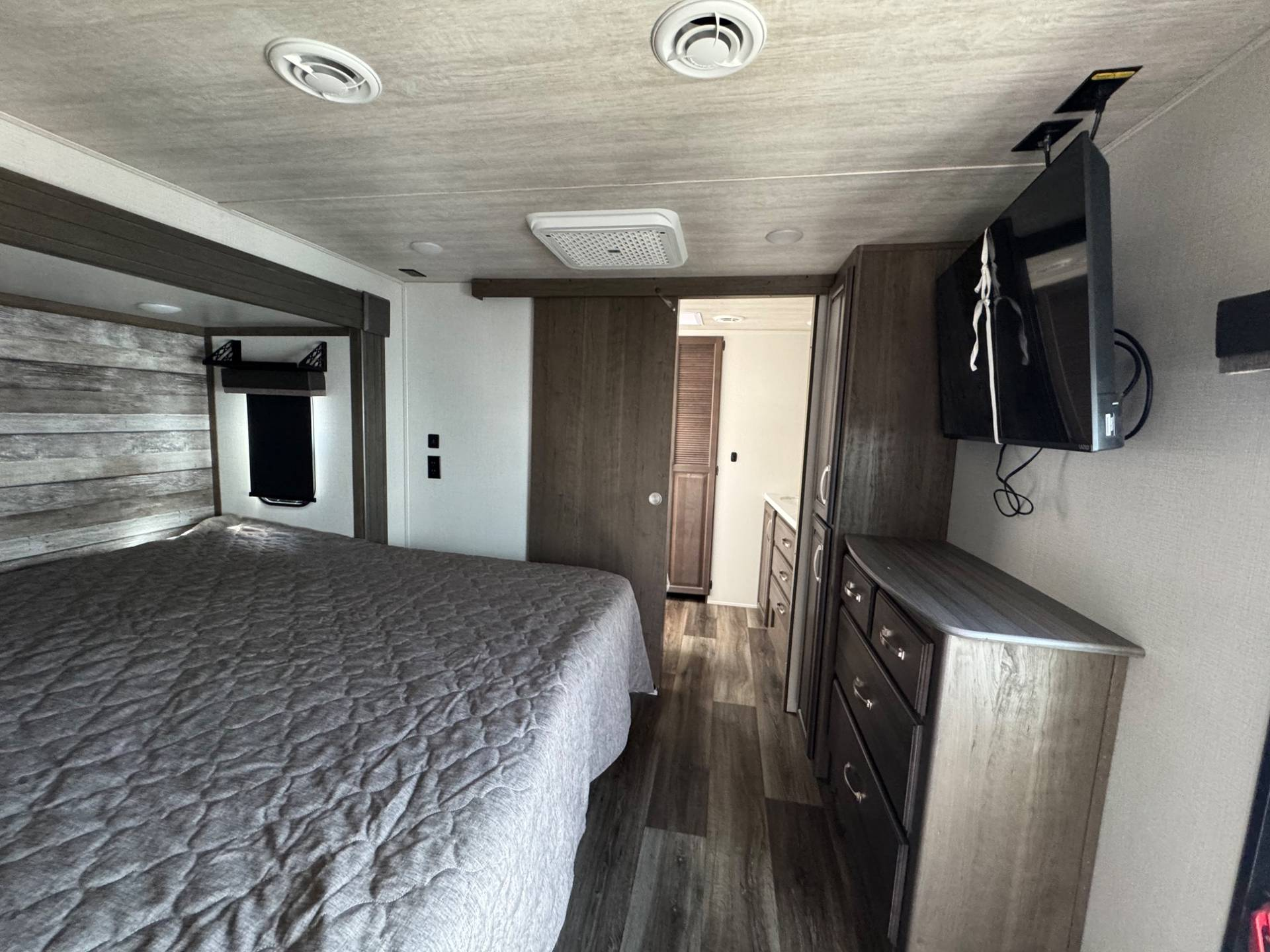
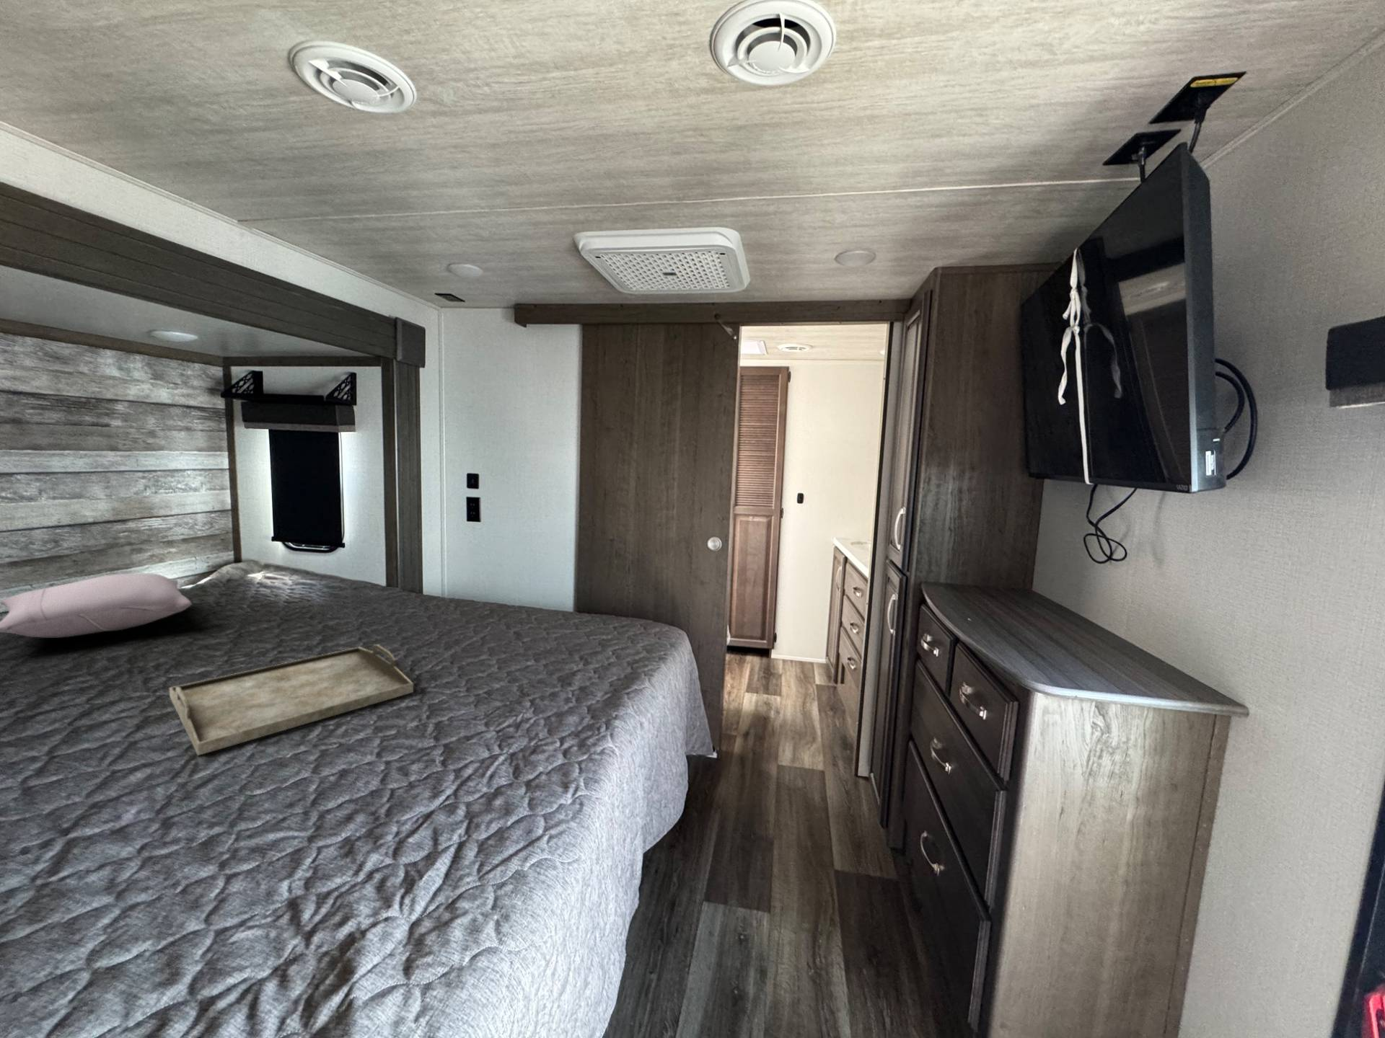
+ pillow [0,572,193,638]
+ serving tray [169,643,414,757]
